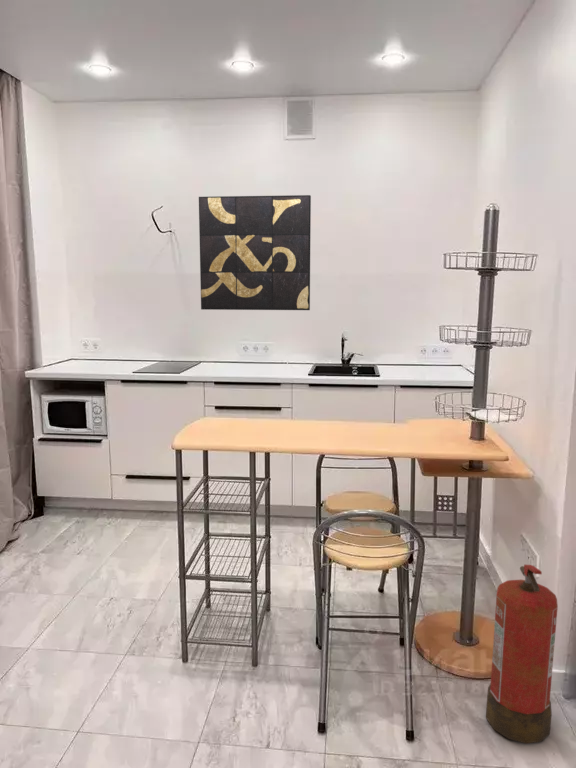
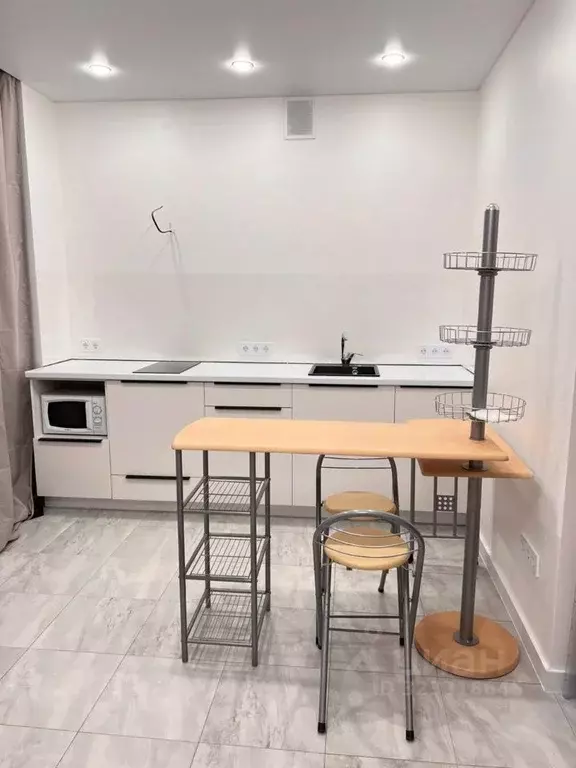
- wall art [198,194,312,311]
- fire extinguisher [485,564,559,744]
